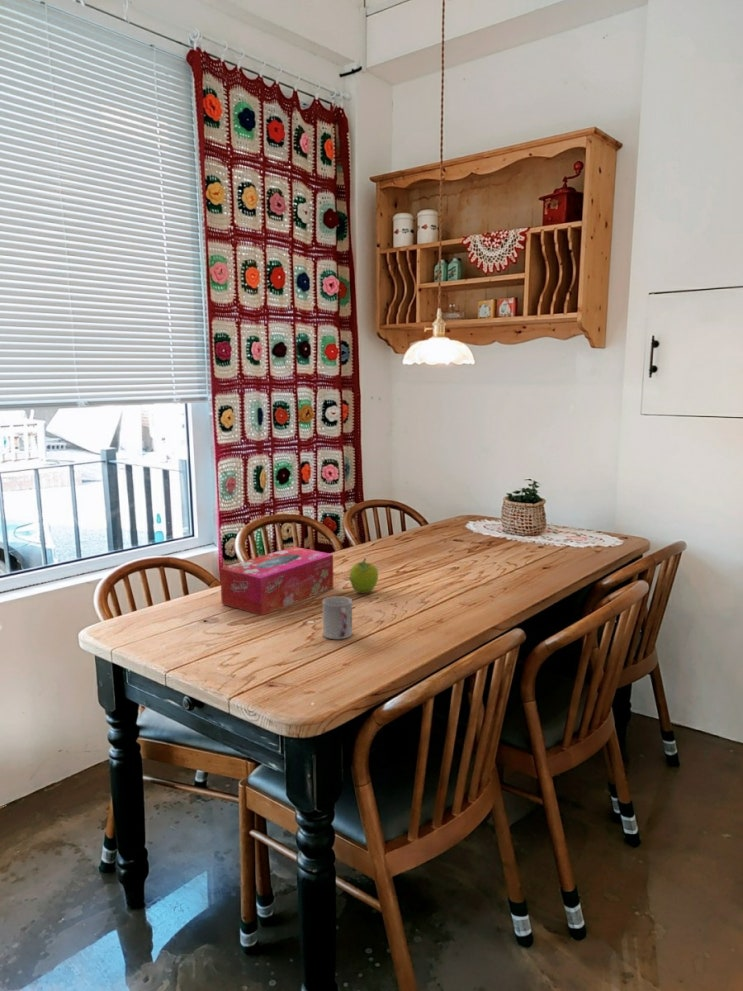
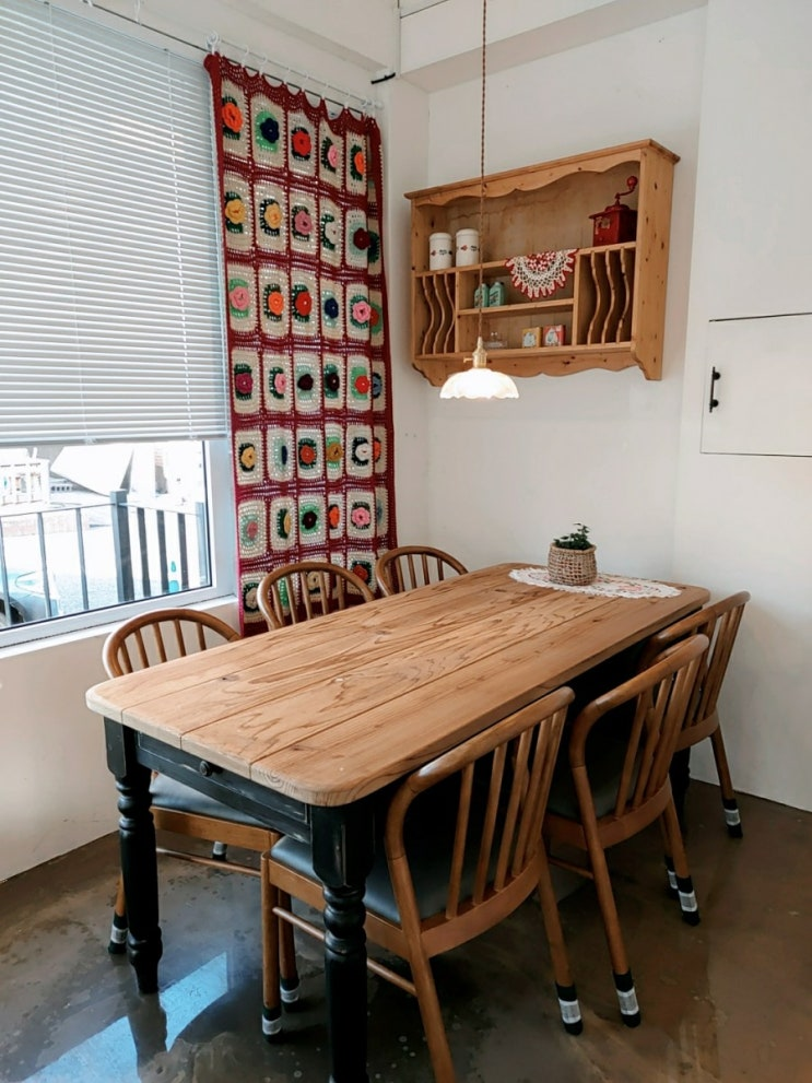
- tissue box [219,546,334,617]
- cup [322,595,353,640]
- fruit [349,557,379,595]
